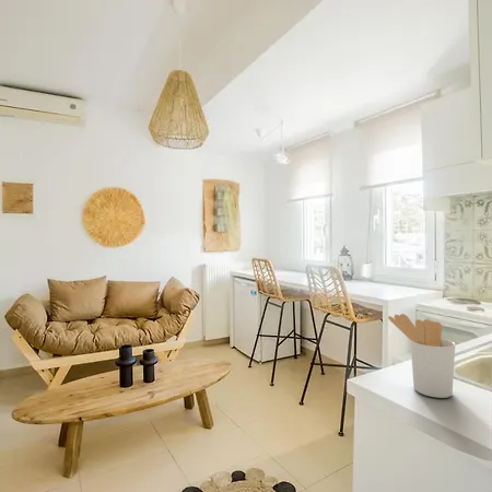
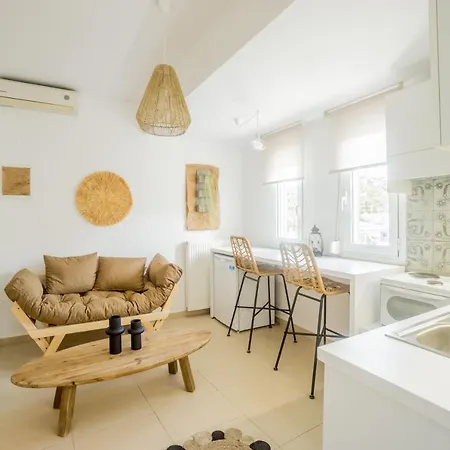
- utensil holder [387,313,456,399]
